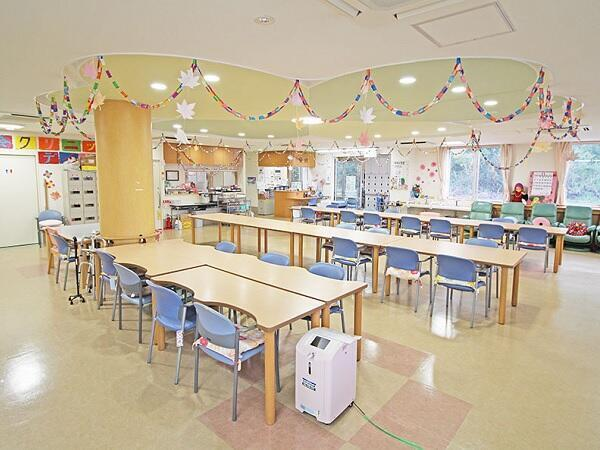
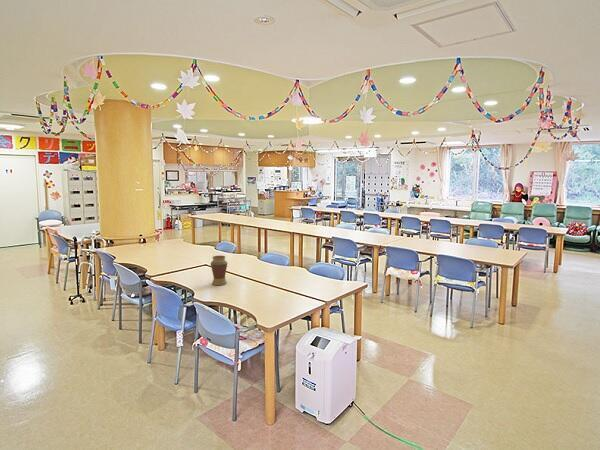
+ vase [210,255,228,286]
